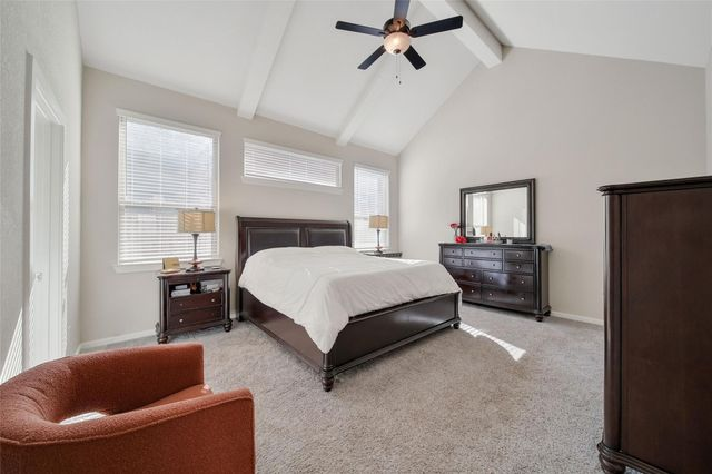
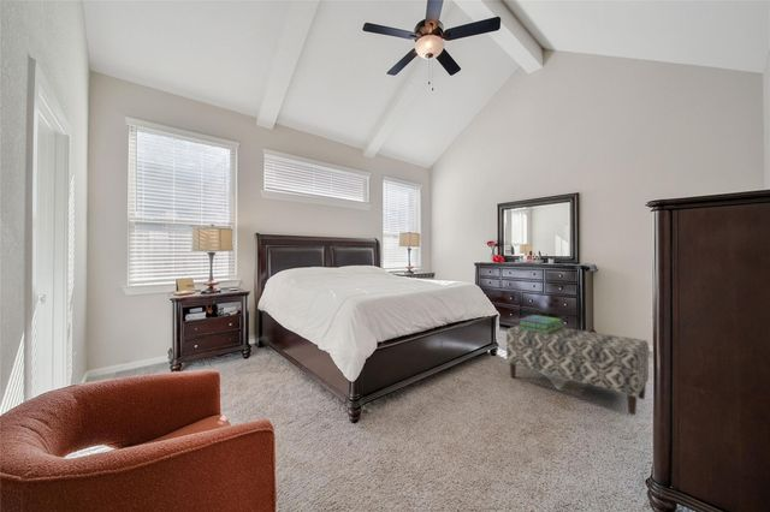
+ bench [505,325,651,416]
+ stack of books [517,314,564,334]
